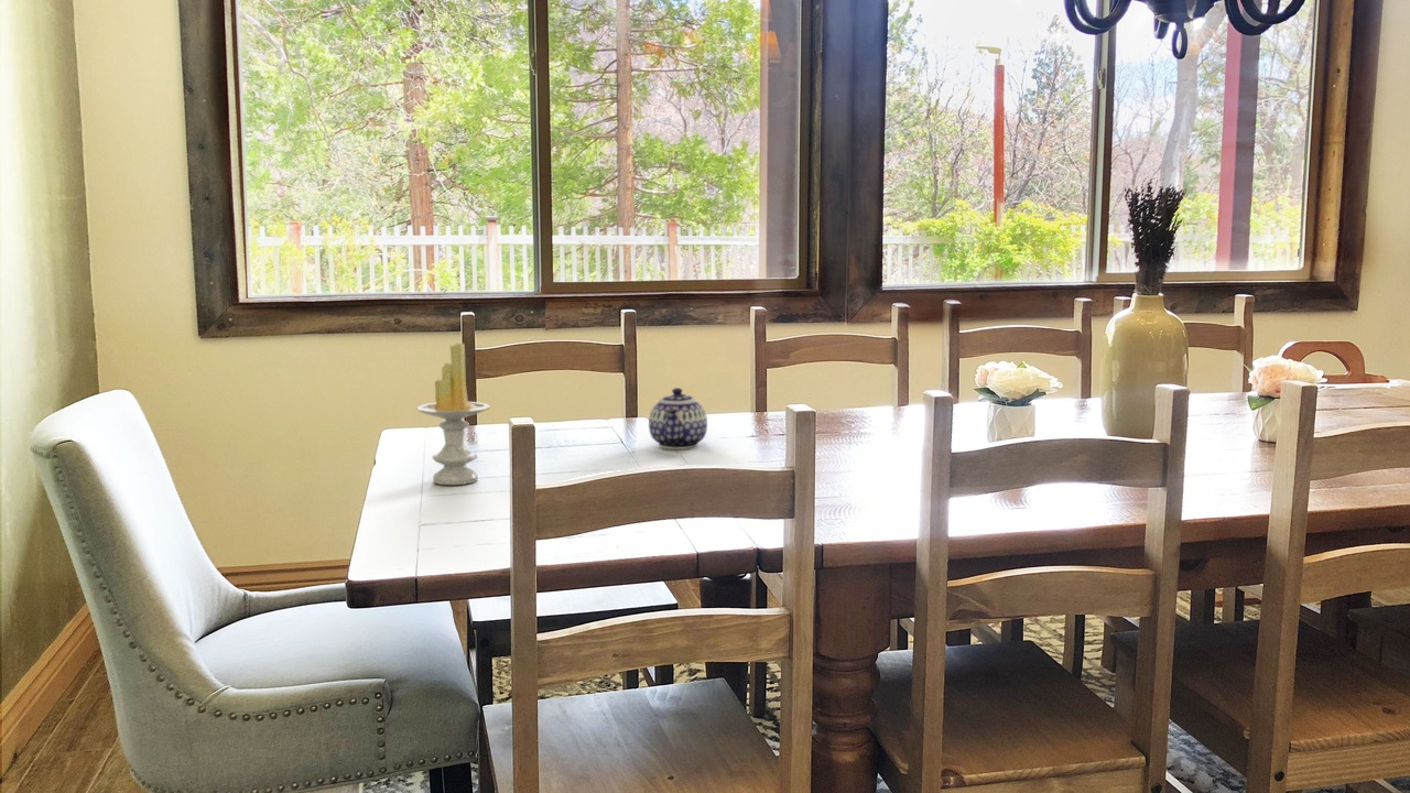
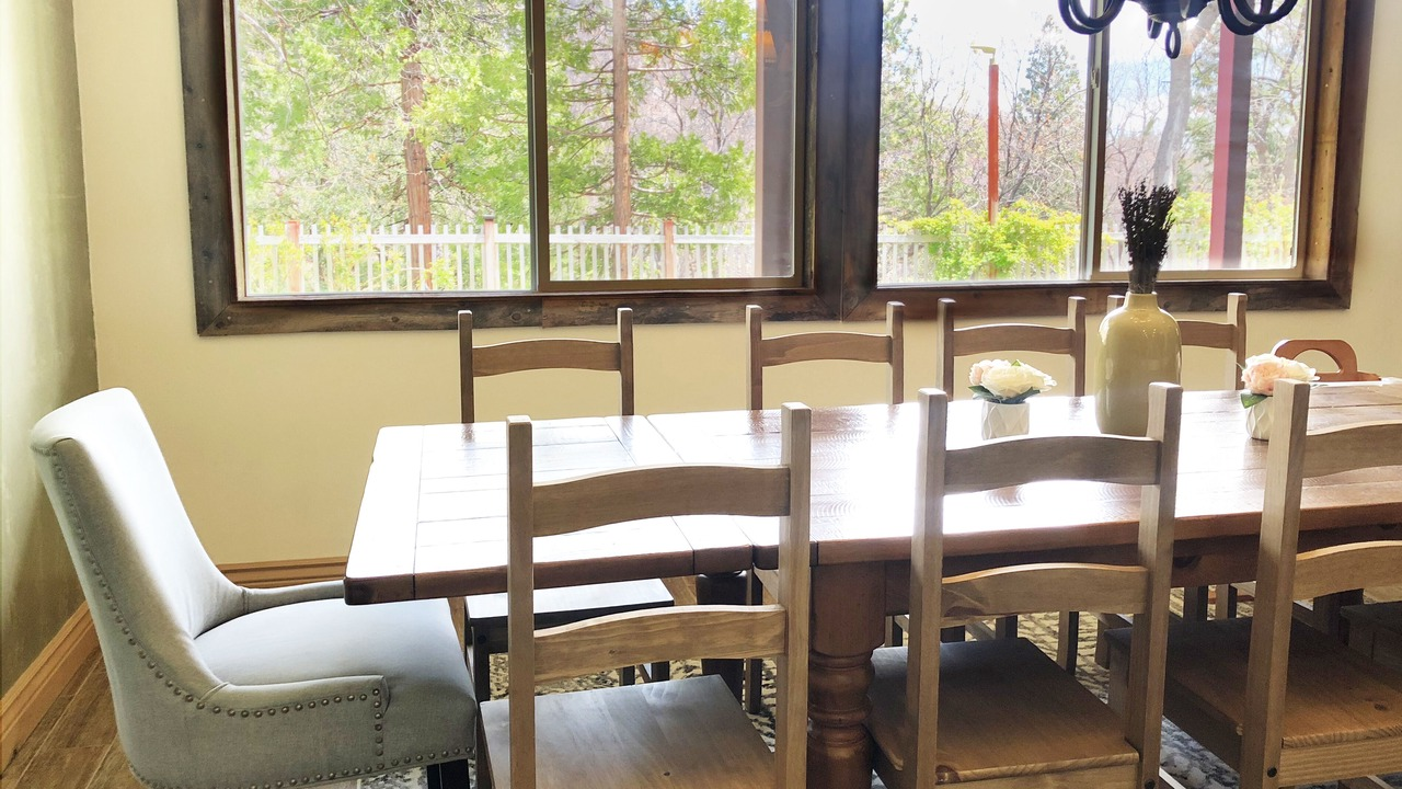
- candle [415,341,491,486]
- teapot [648,387,708,450]
